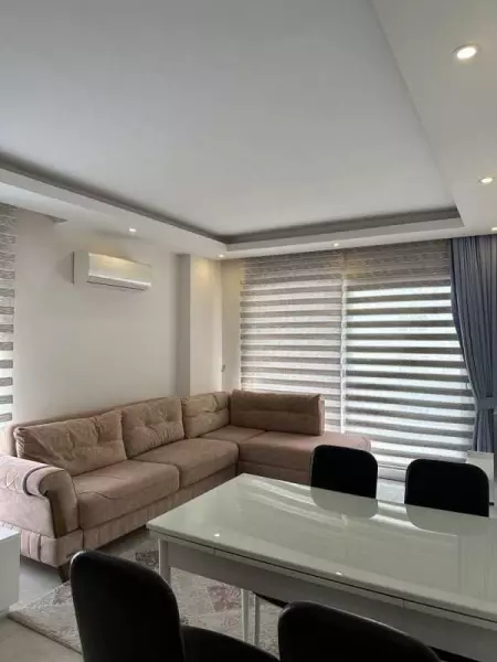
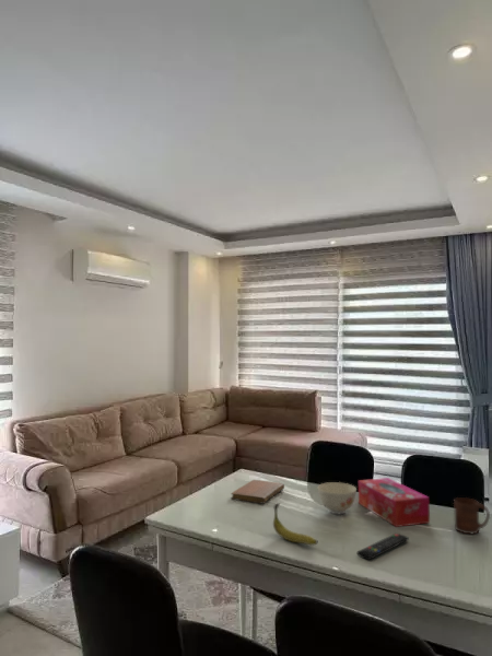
+ cup [453,496,491,535]
+ notebook [230,479,285,505]
+ bowl [317,481,358,515]
+ tissue box [358,477,431,528]
+ remote control [356,532,410,561]
+ banana [272,502,318,547]
